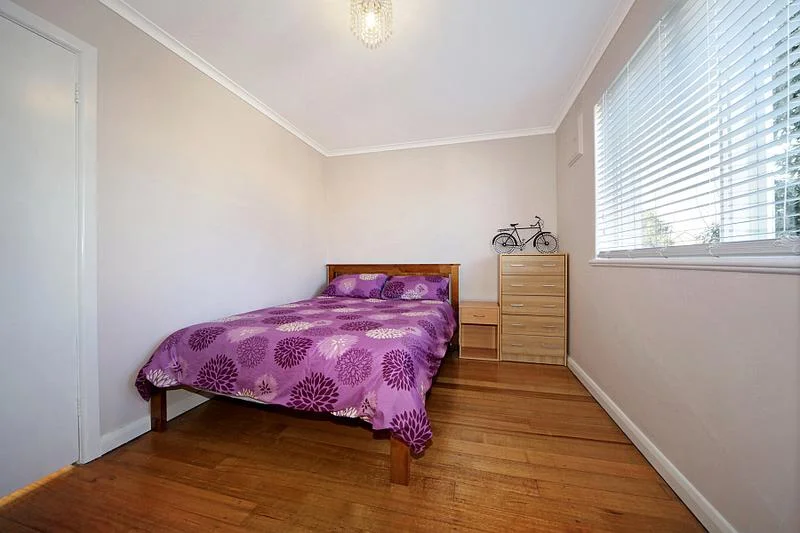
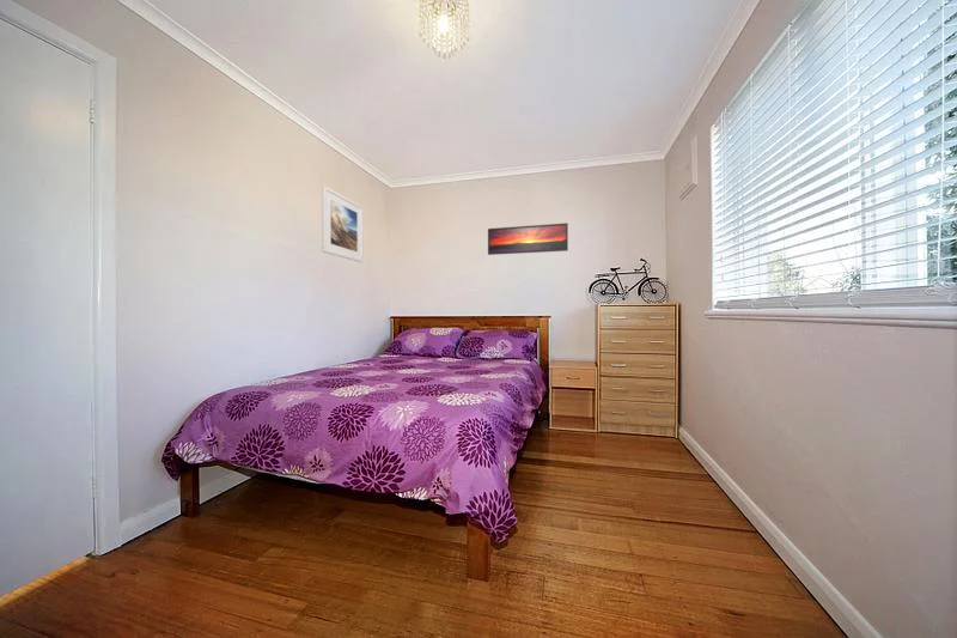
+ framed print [487,221,569,256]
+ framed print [321,184,364,263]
